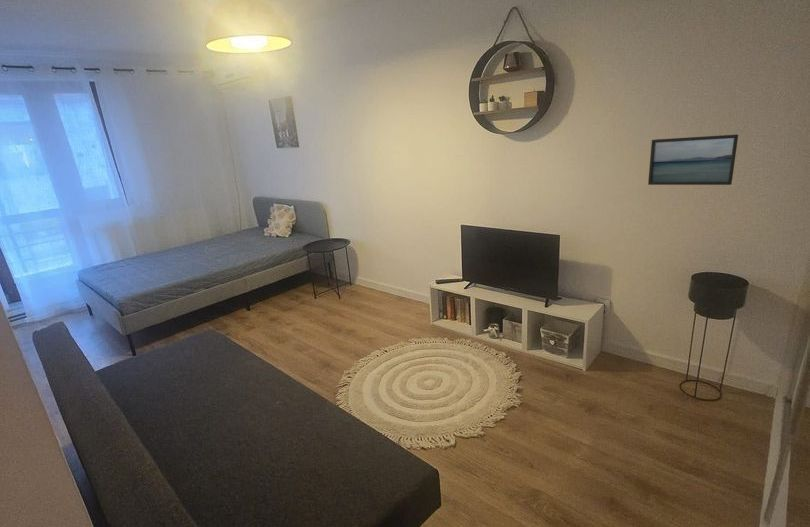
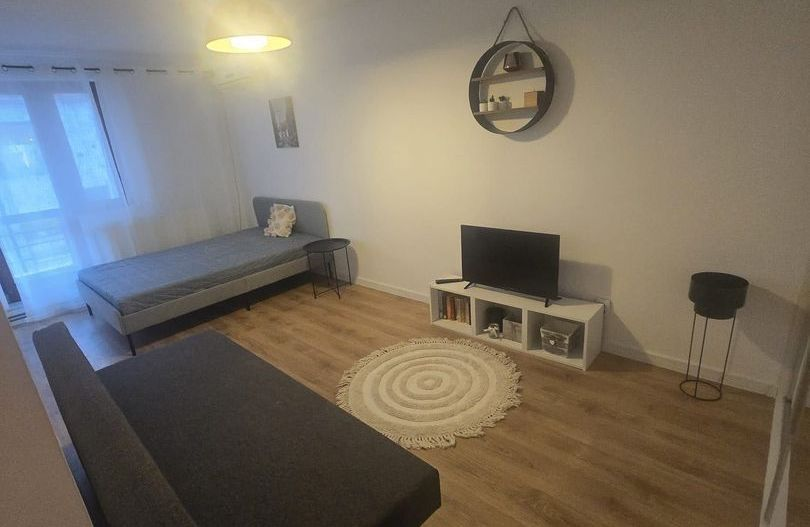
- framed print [647,133,739,186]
